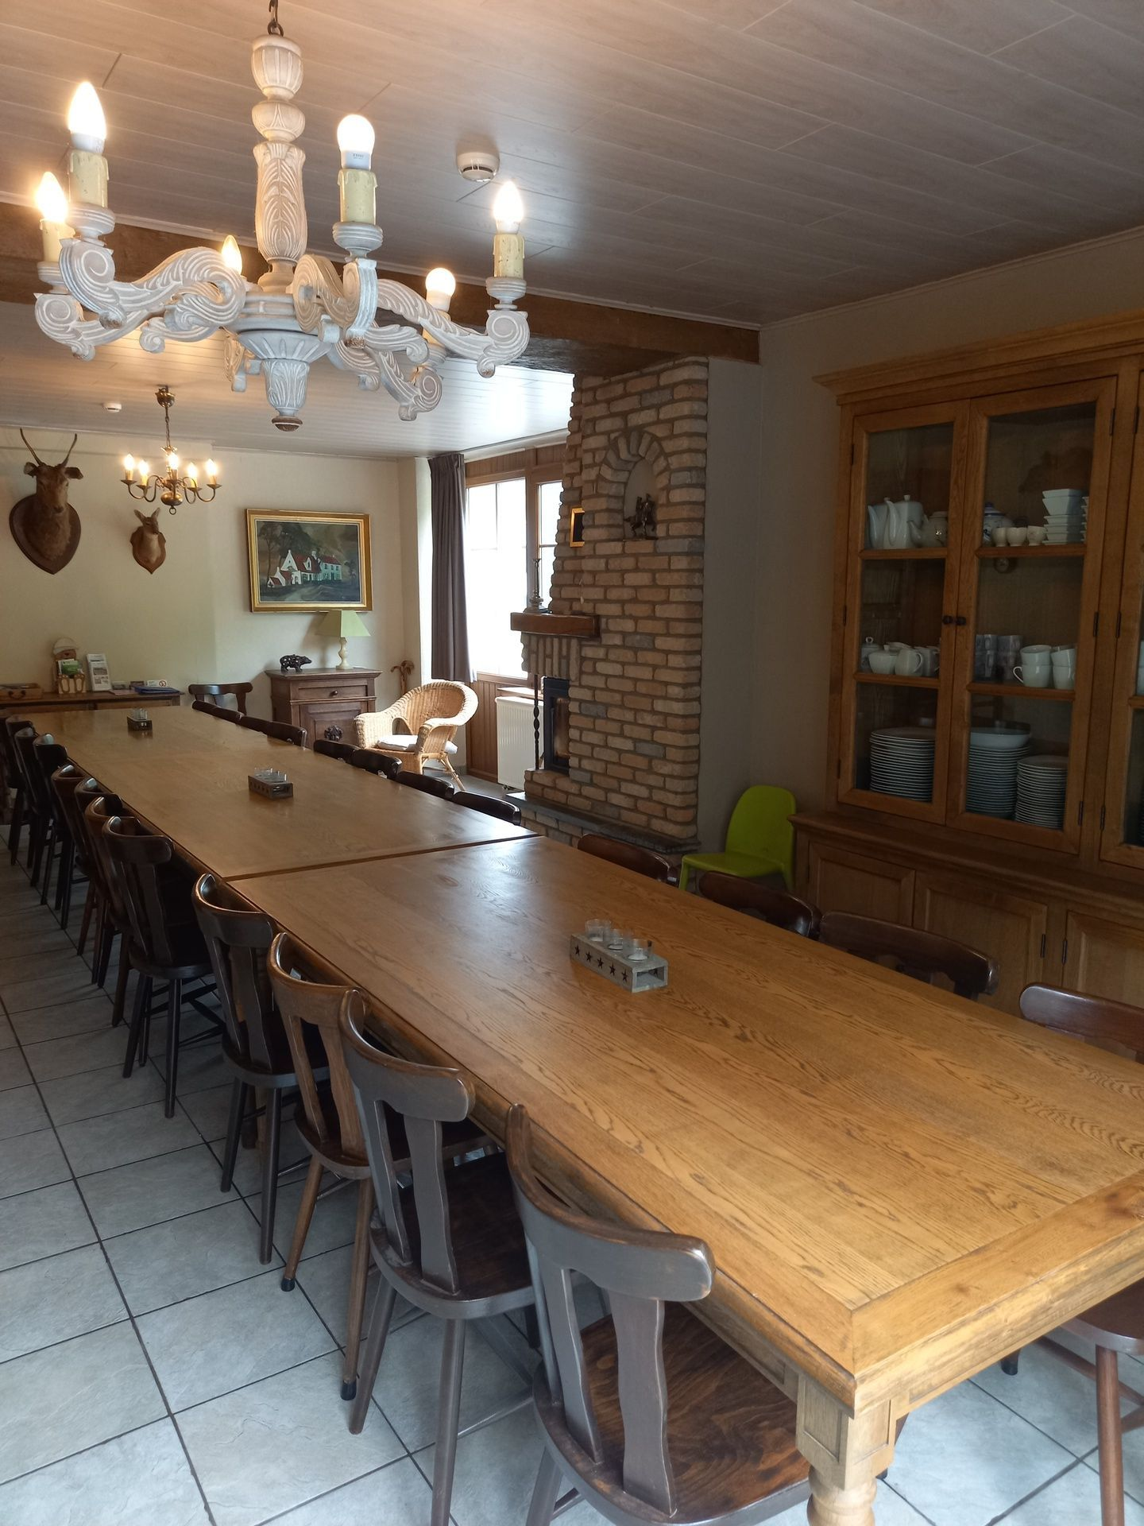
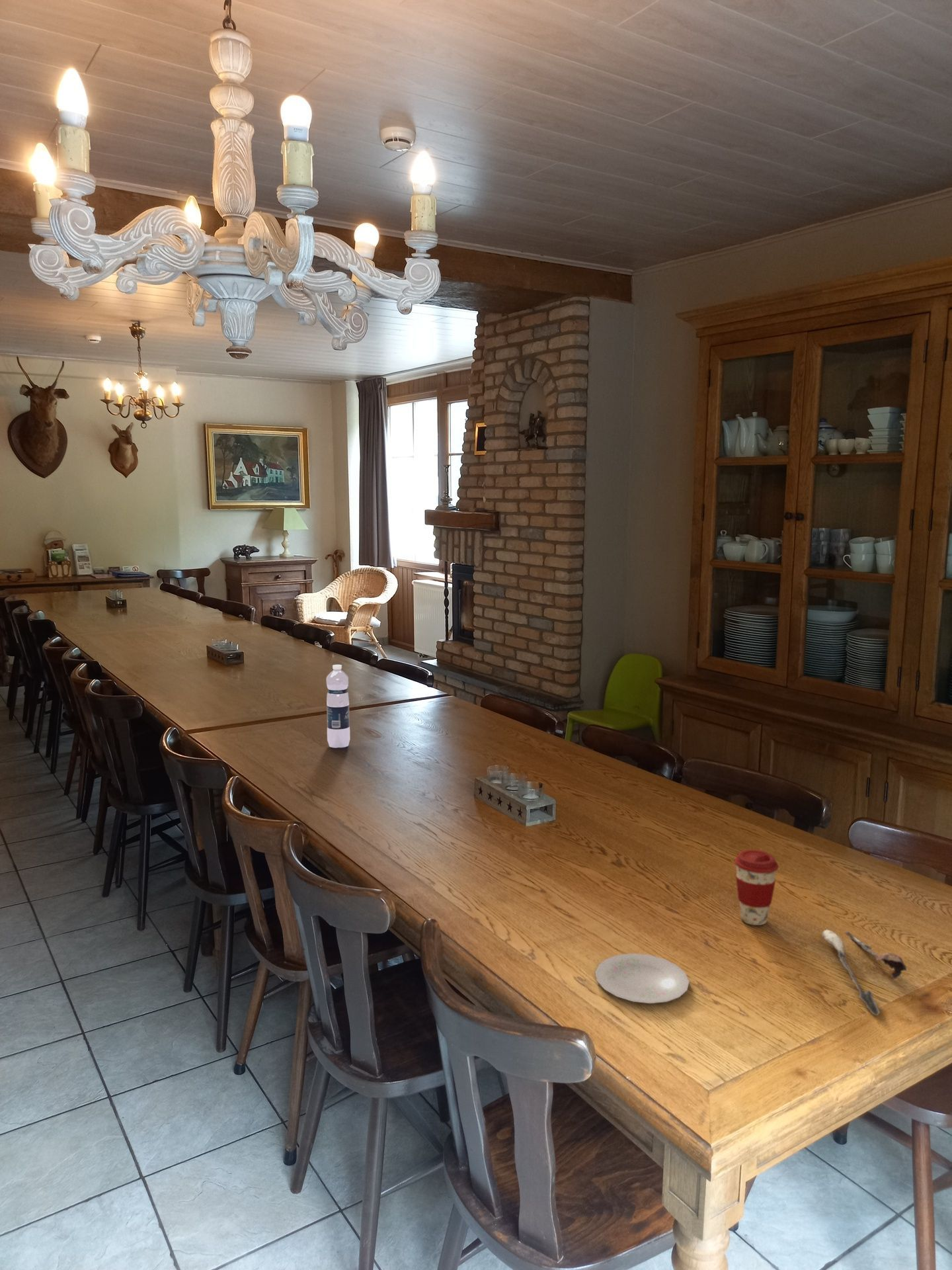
+ plate [594,952,690,1004]
+ spoon [821,929,908,1016]
+ water bottle [325,664,350,748]
+ coffee cup [734,849,779,926]
